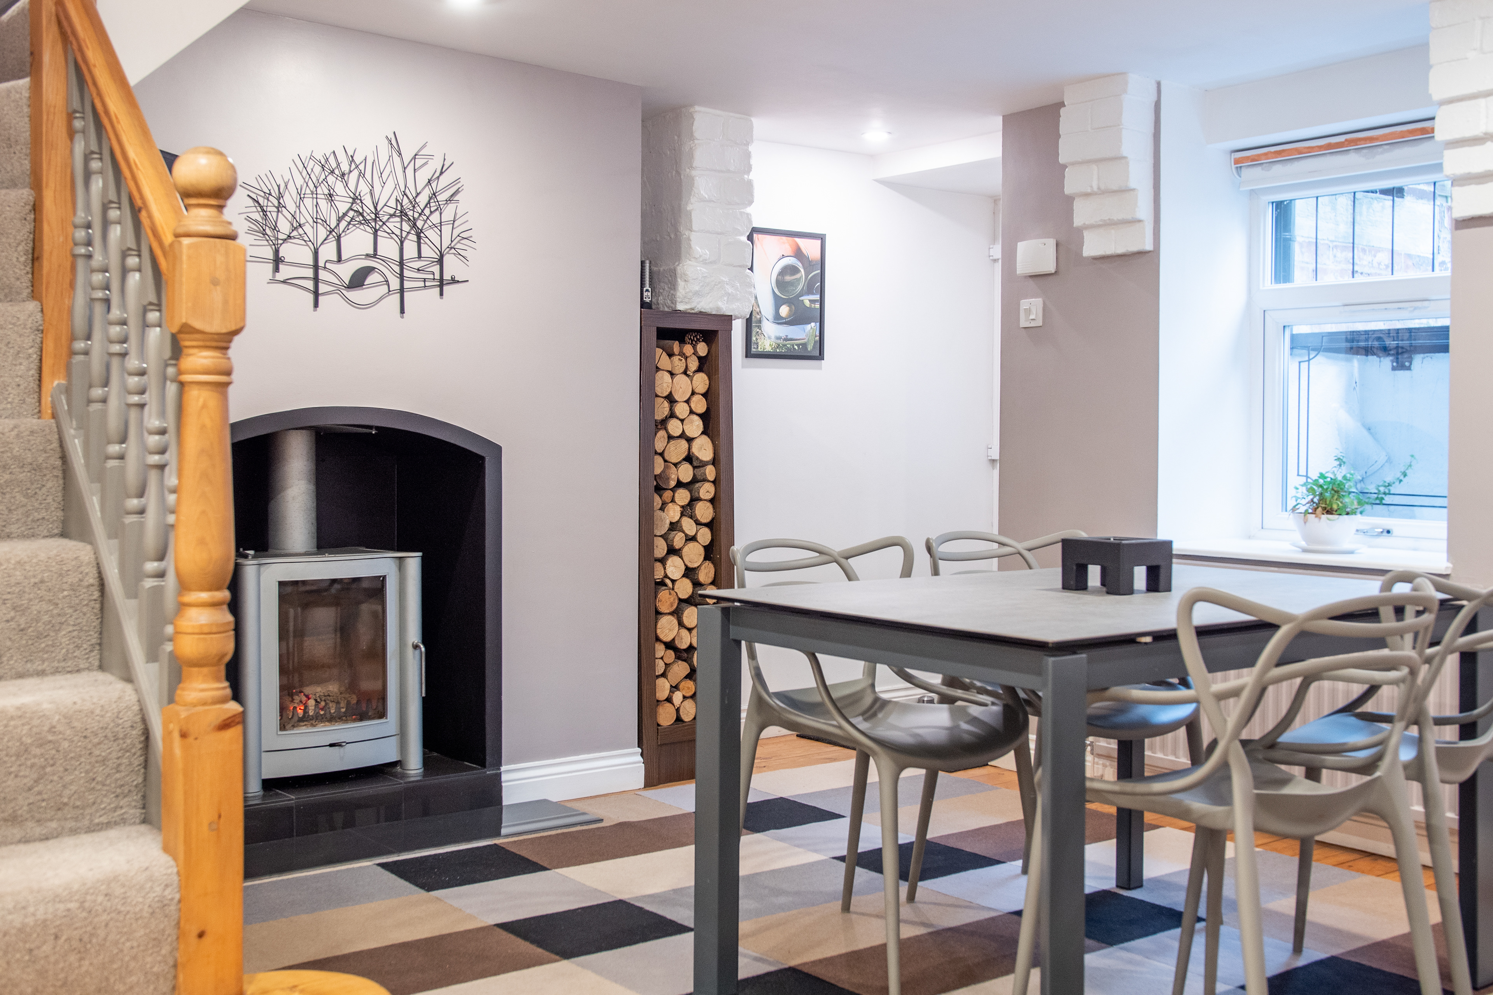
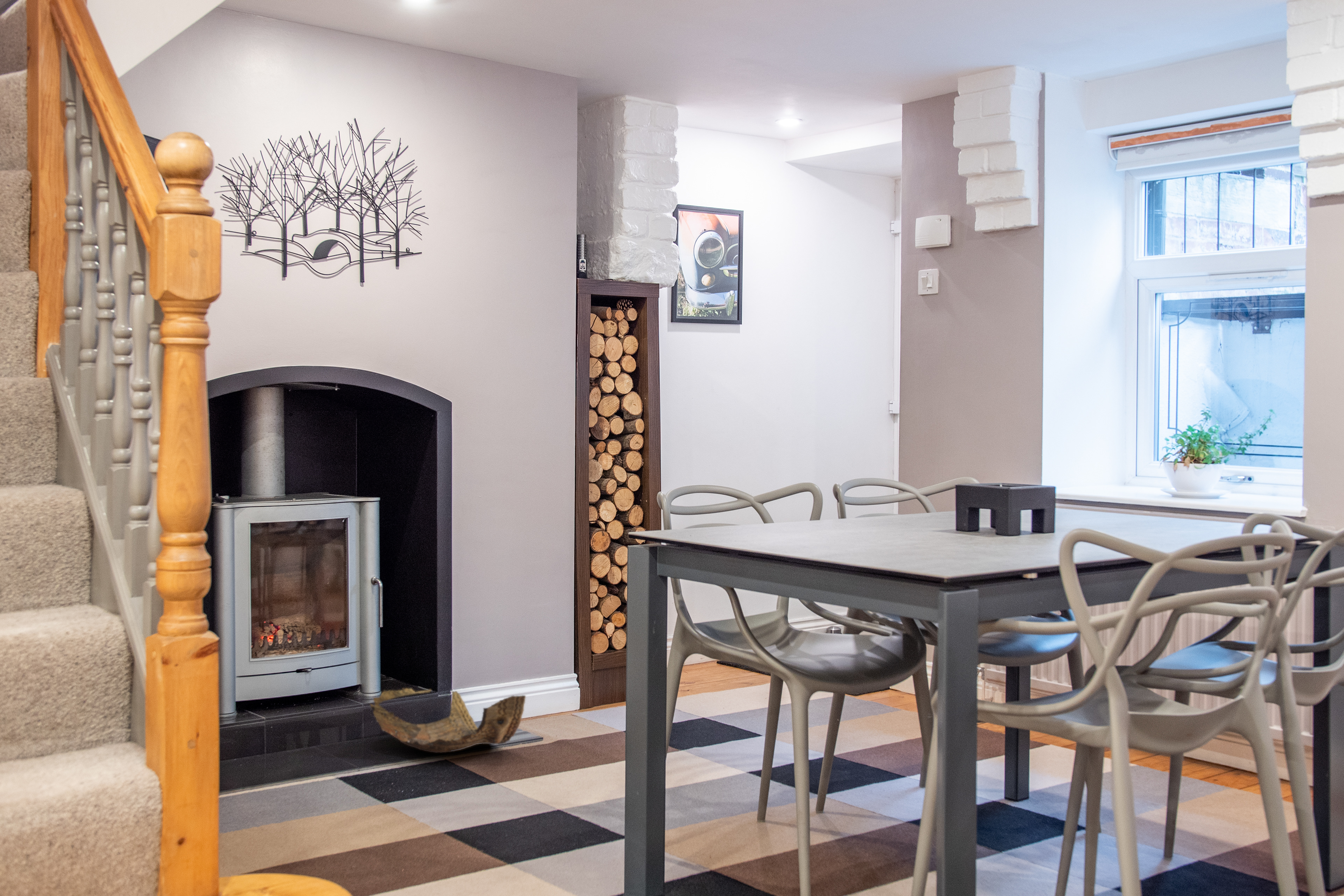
+ woven basket [369,688,526,753]
